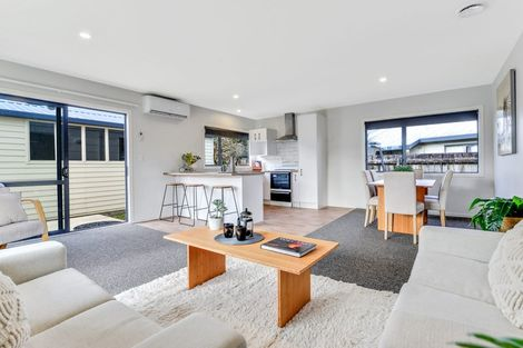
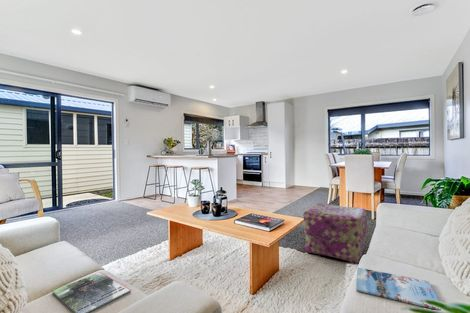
+ magazine [52,271,132,313]
+ ottoman [302,202,368,264]
+ magazine [355,267,441,311]
